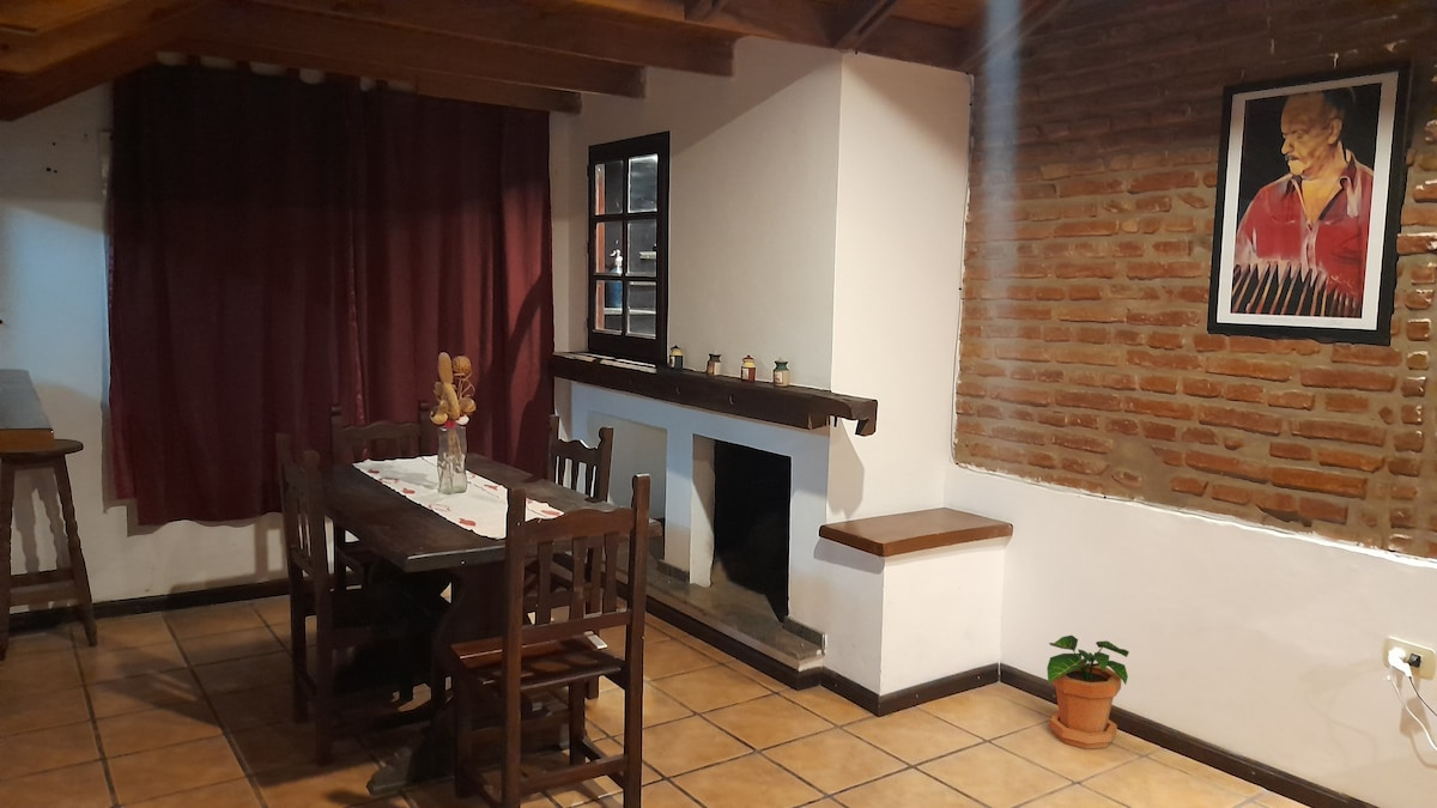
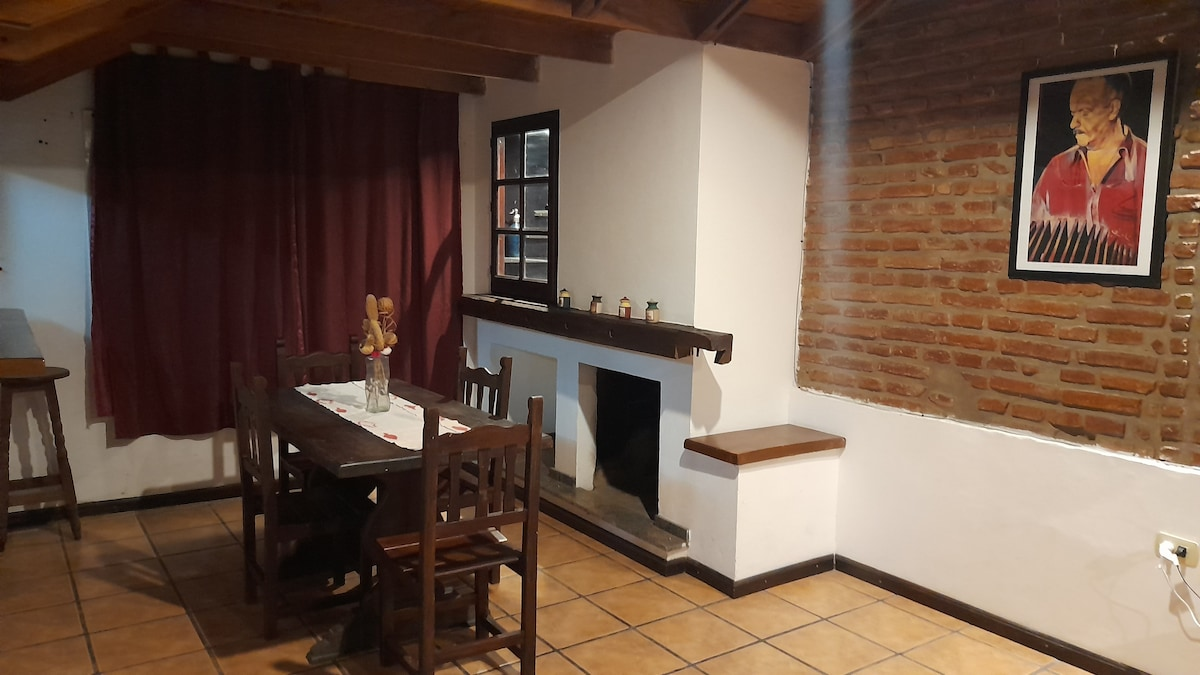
- potted plant [1045,634,1130,751]
